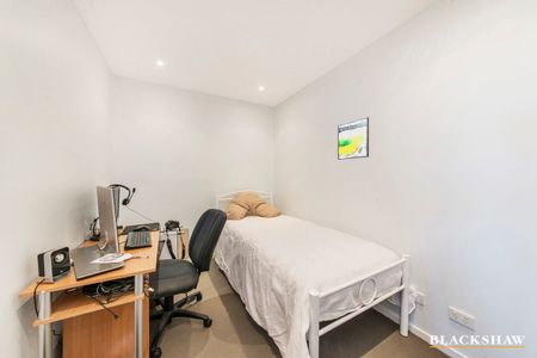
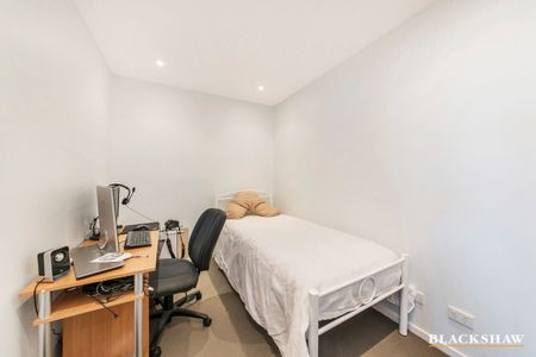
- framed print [337,116,370,161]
